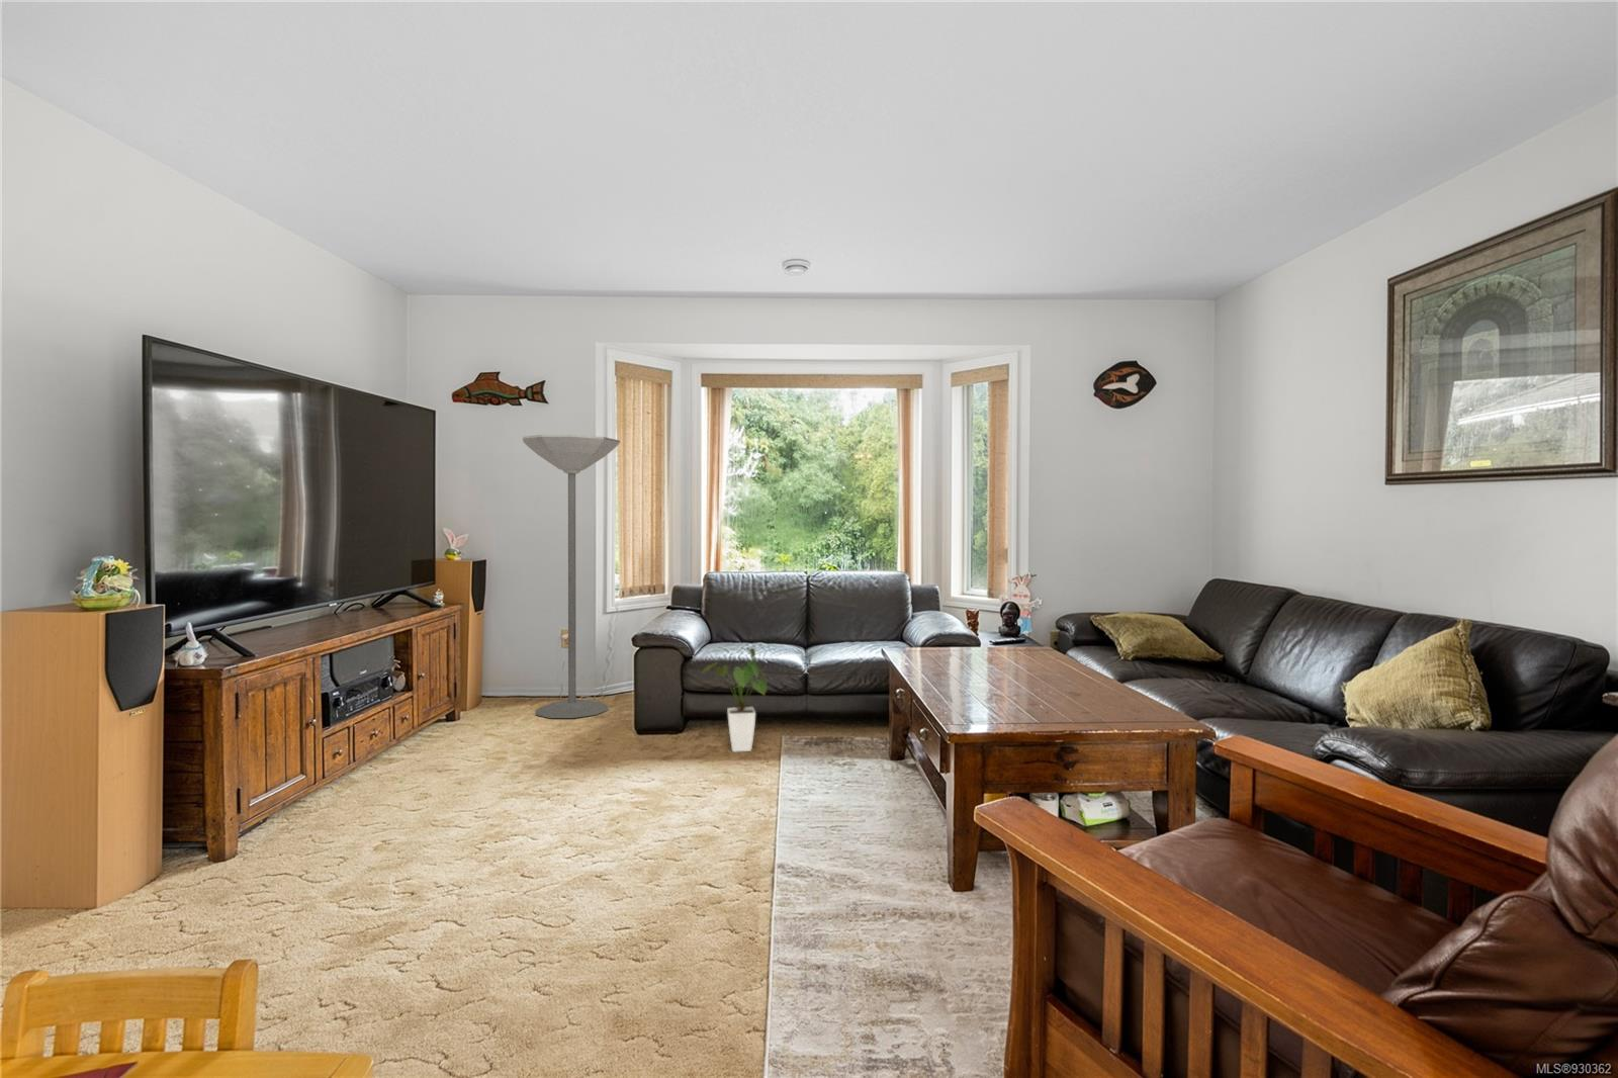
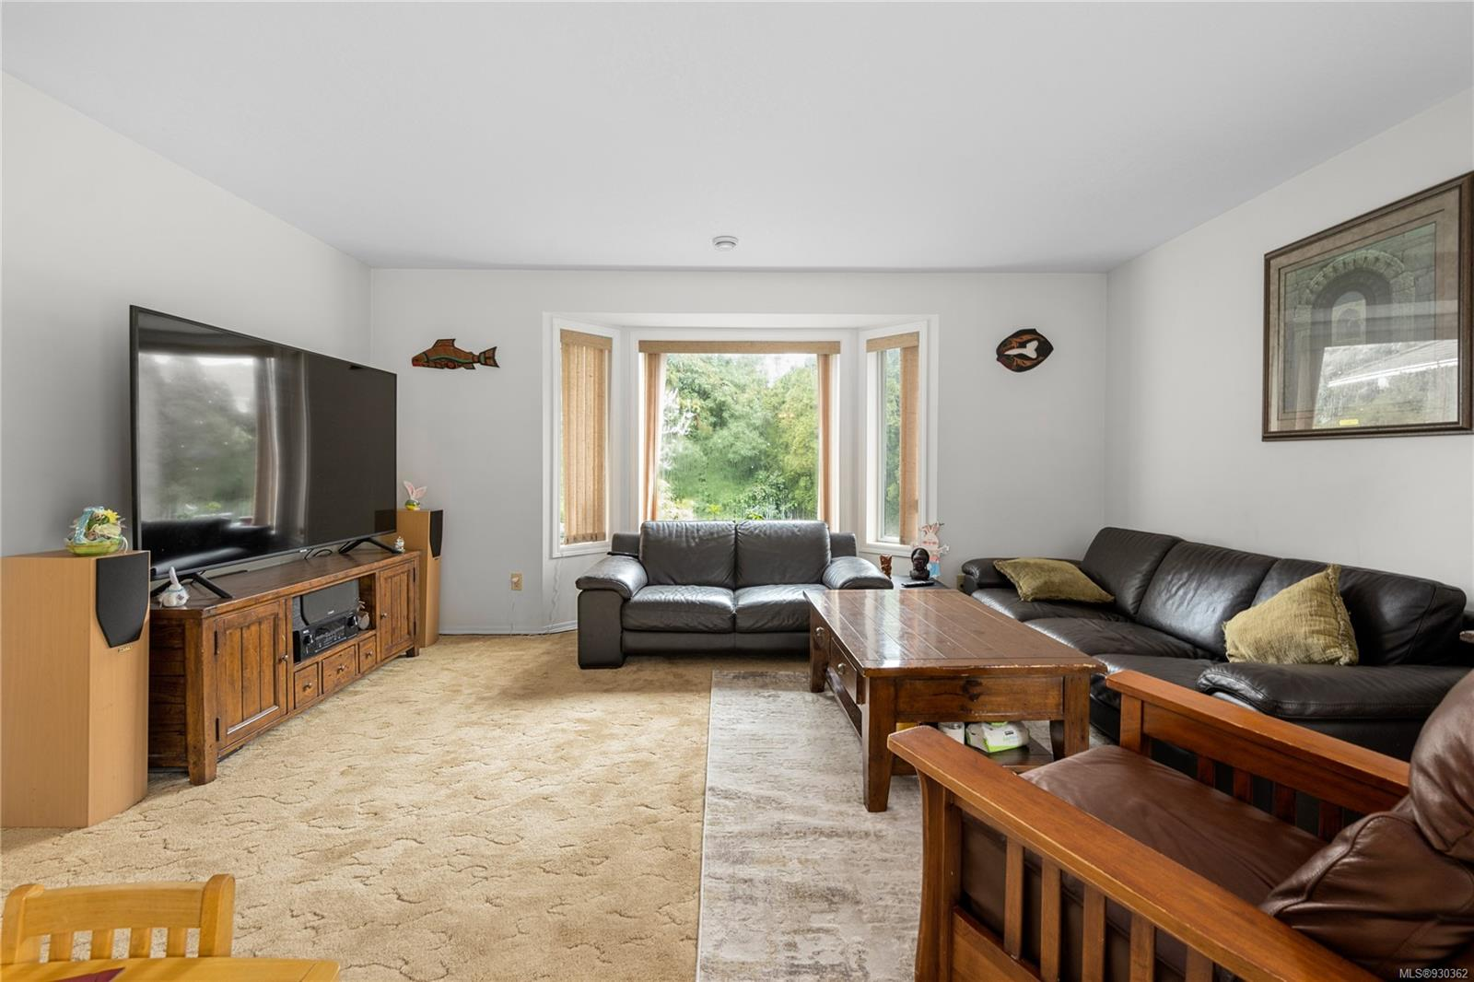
- floor lamp [522,434,621,719]
- house plant [700,646,769,753]
